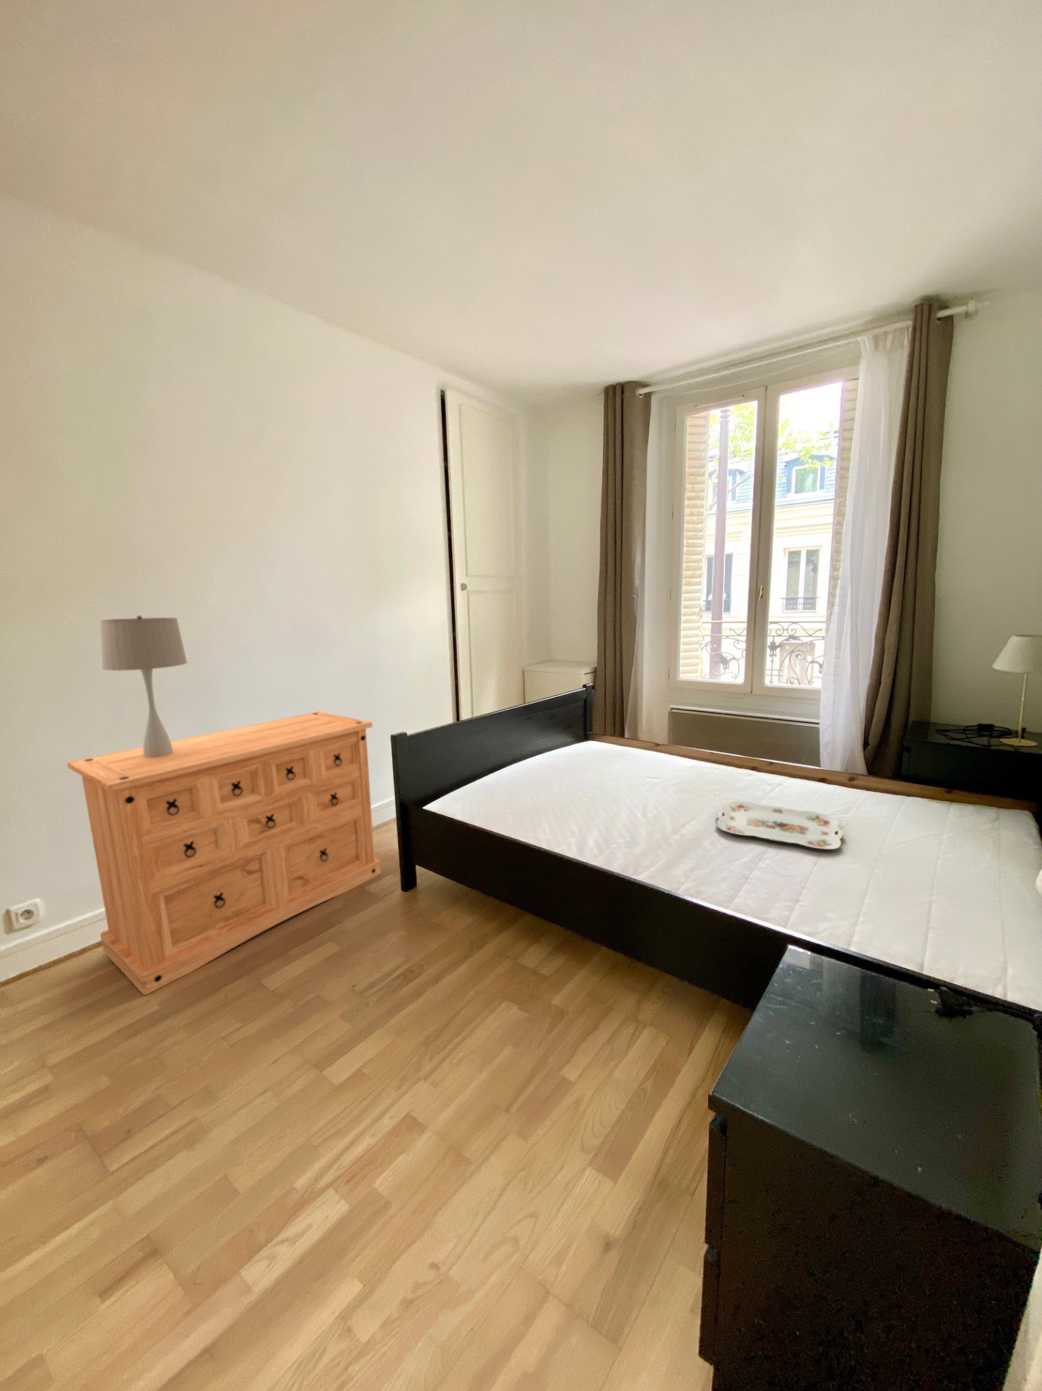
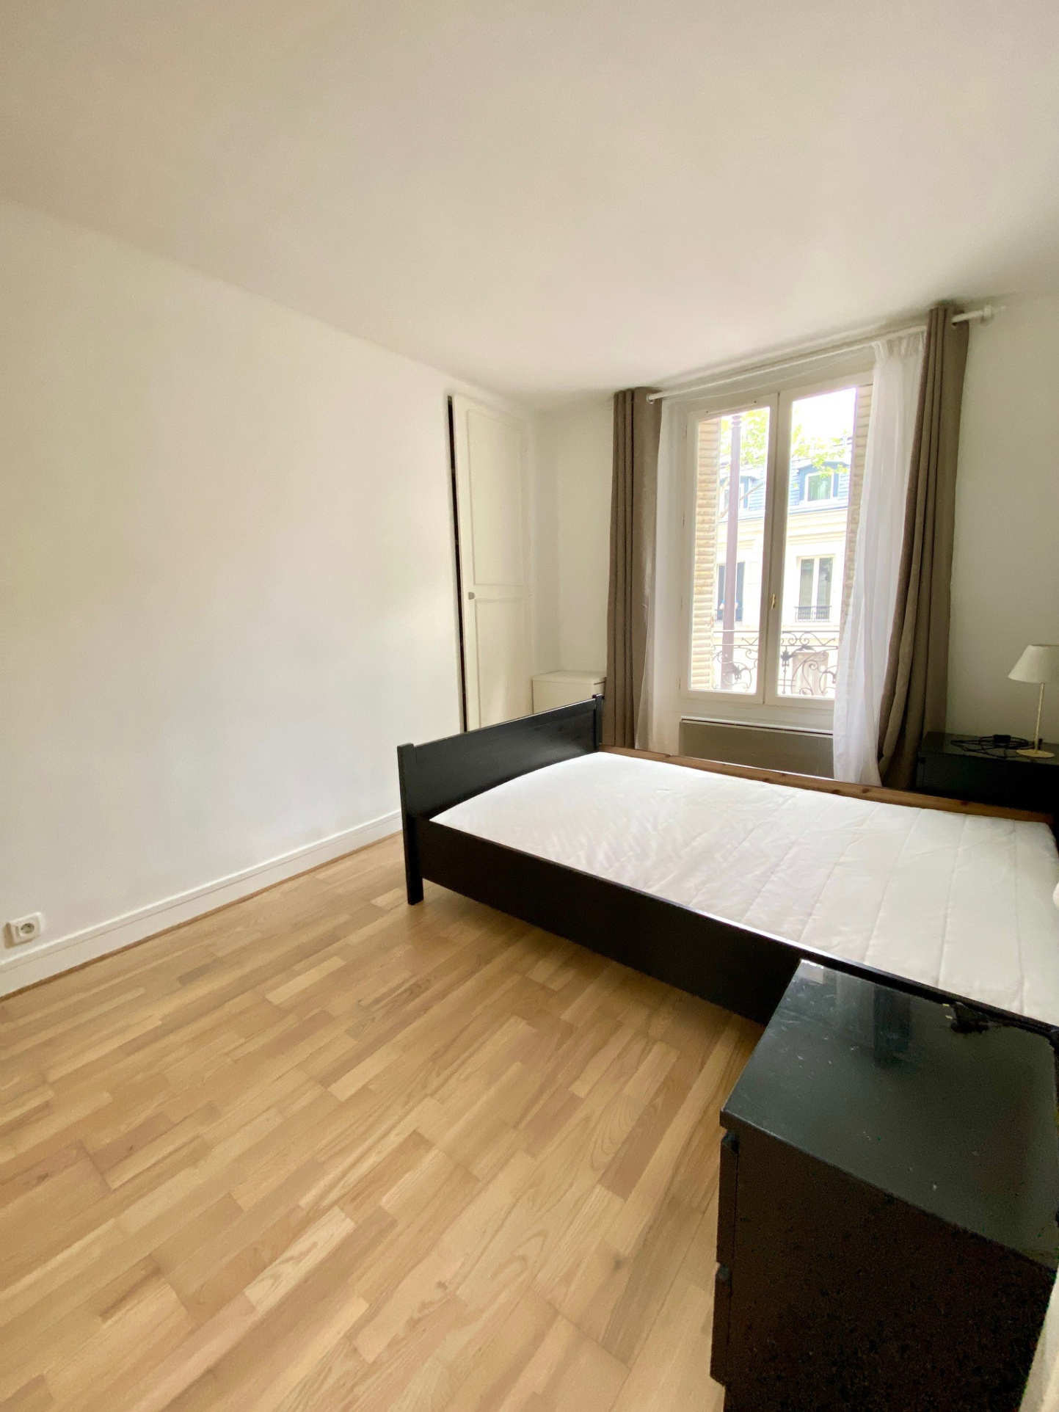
- serving tray [716,801,845,850]
- dresser [67,711,381,997]
- table lamp [99,614,188,758]
